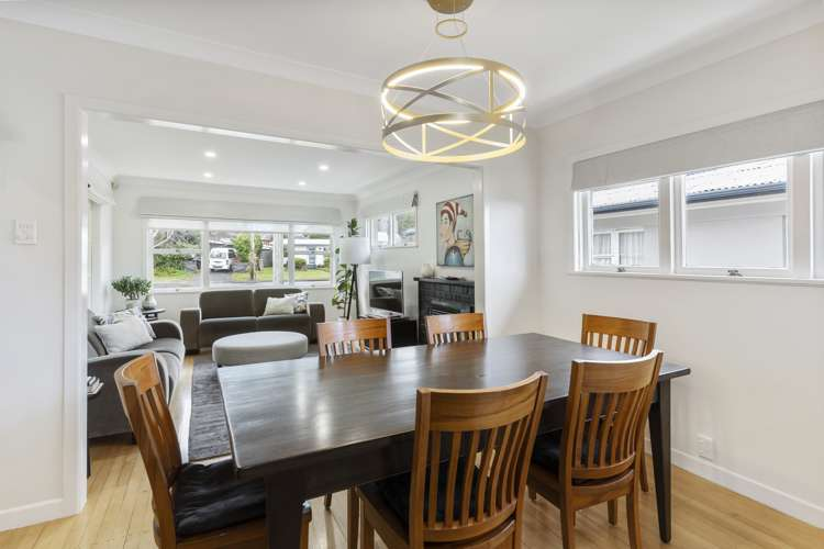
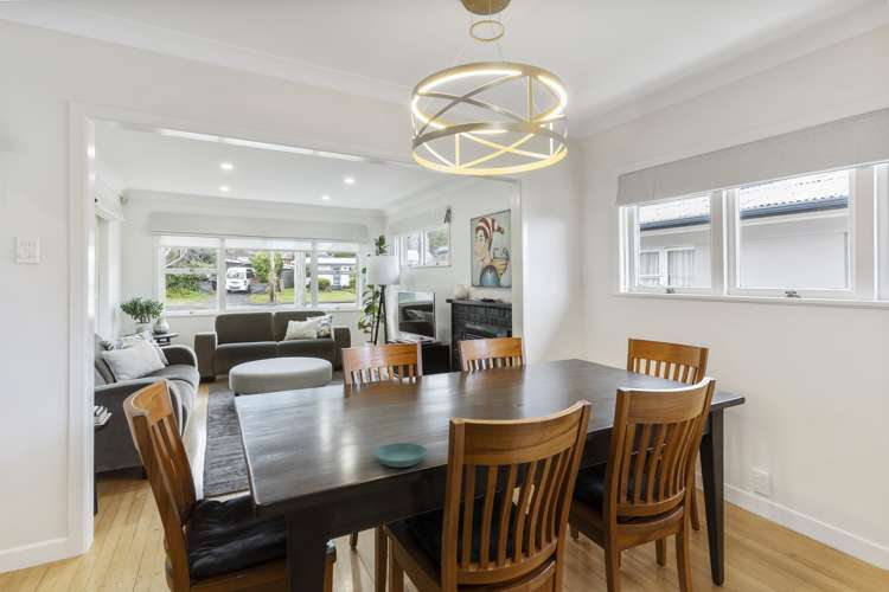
+ saucer [373,442,428,469]
